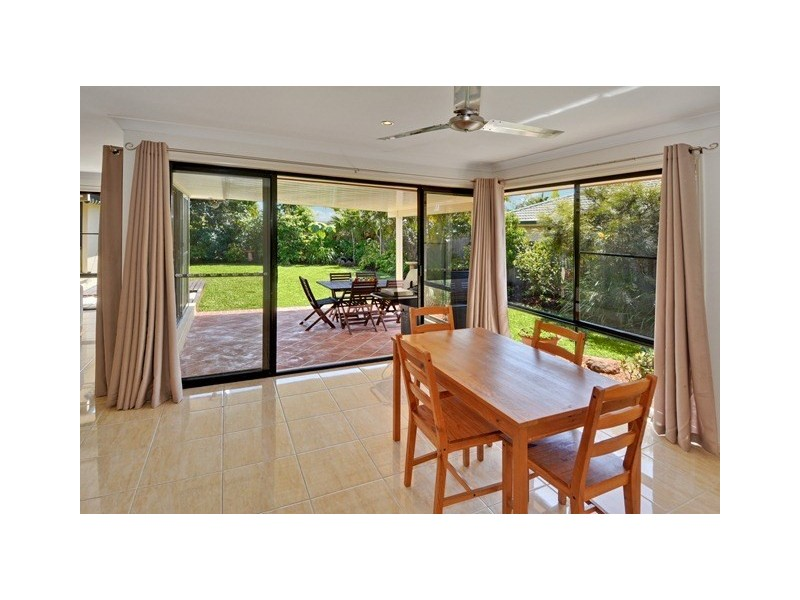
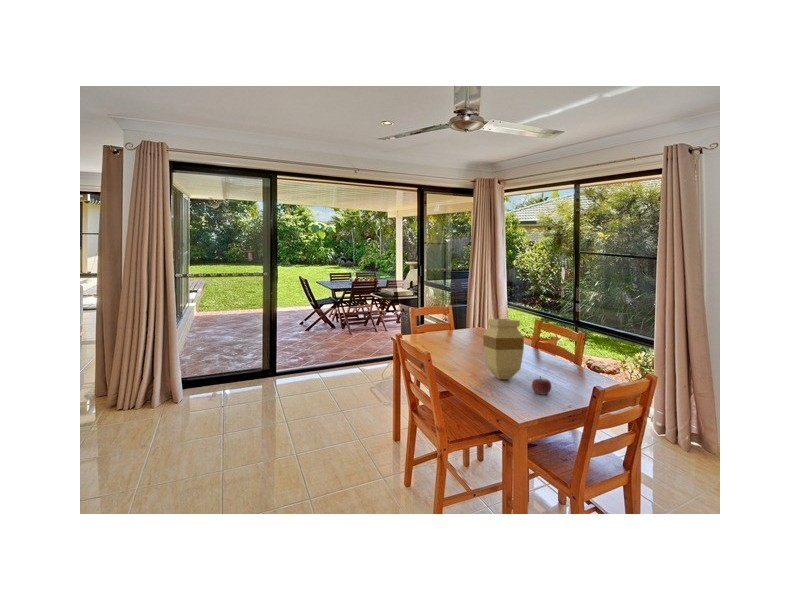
+ fruit [531,375,552,396]
+ vase [482,318,525,380]
